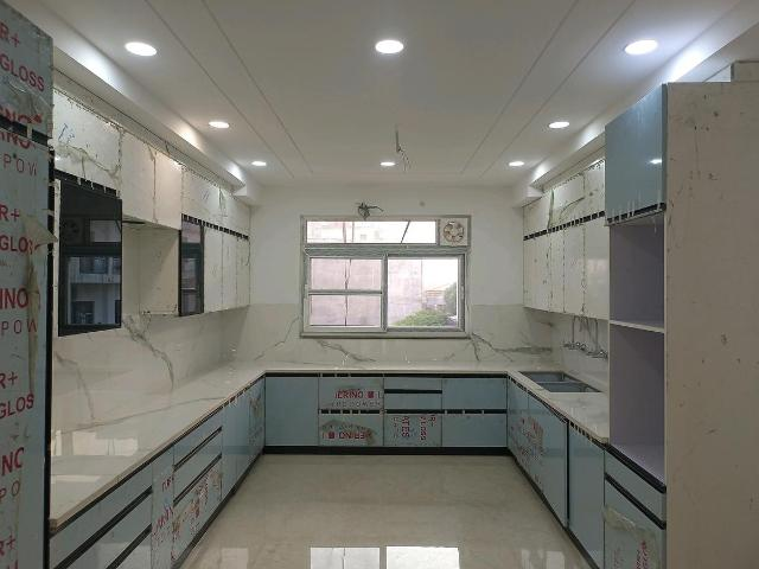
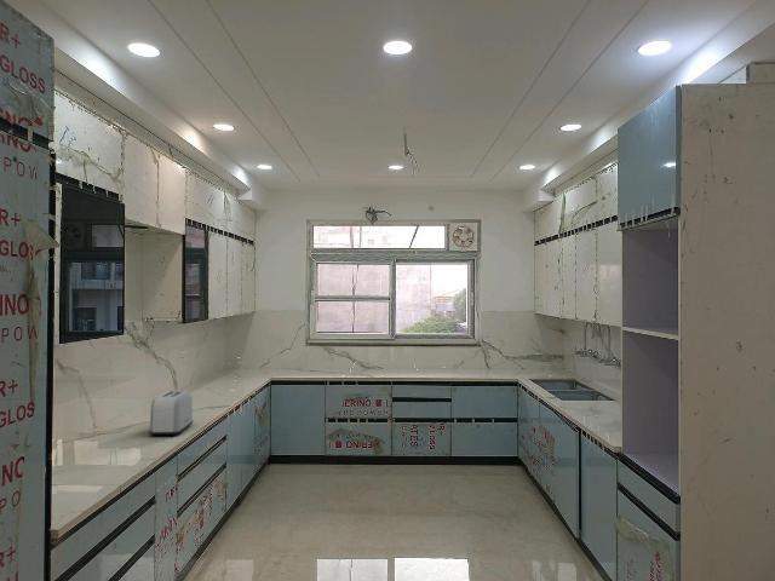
+ toaster [148,390,194,437]
